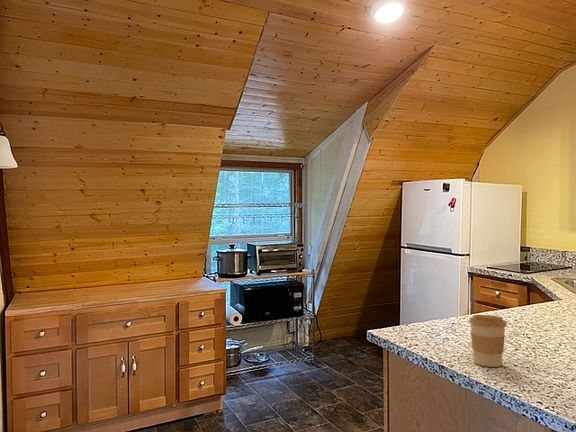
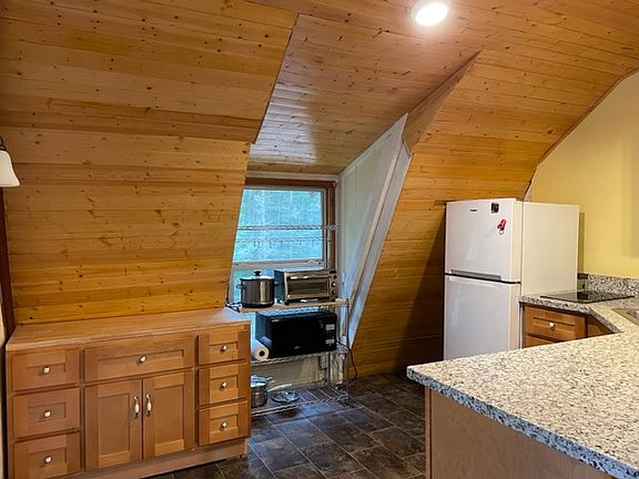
- coffee cup [468,314,508,368]
